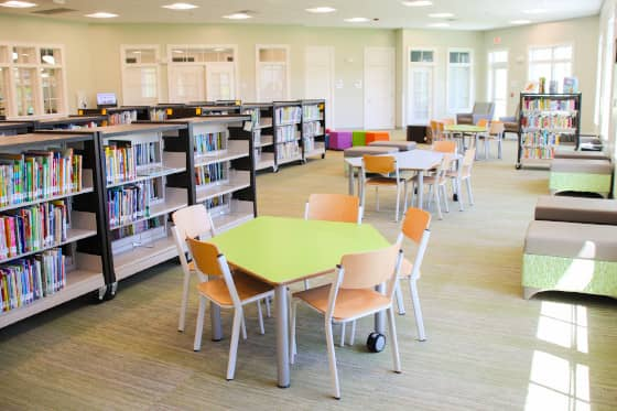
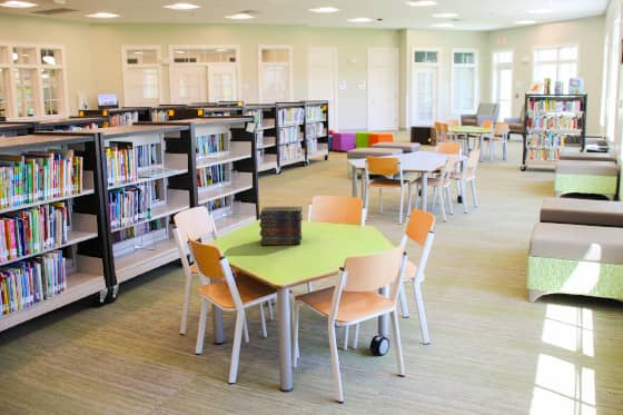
+ book stack [258,206,304,246]
